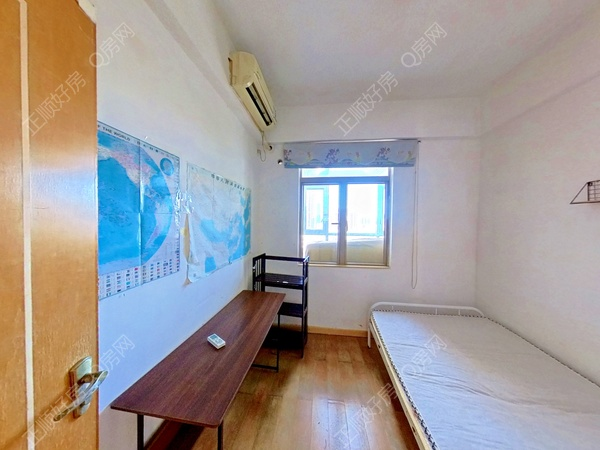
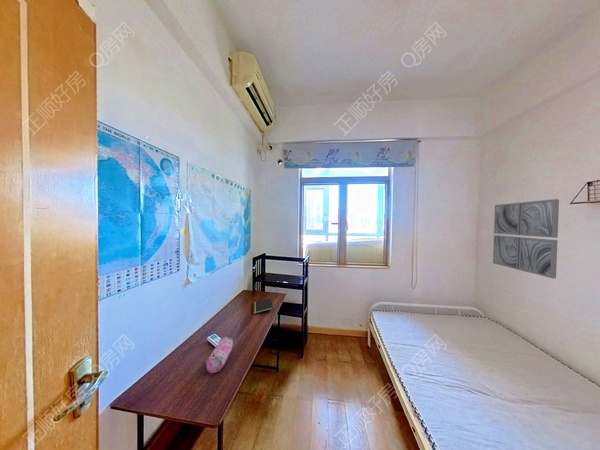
+ wall art [492,198,560,279]
+ notepad [252,297,274,315]
+ pencil case [205,336,234,374]
